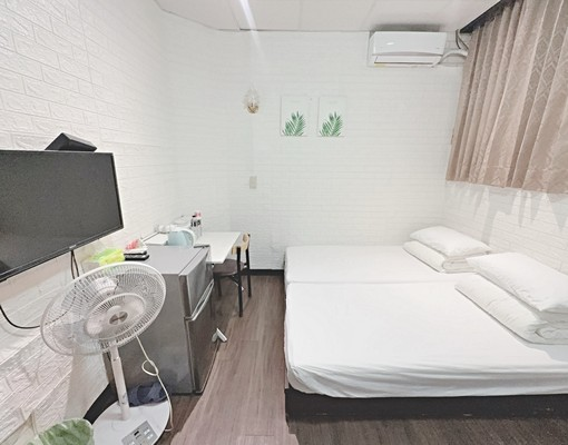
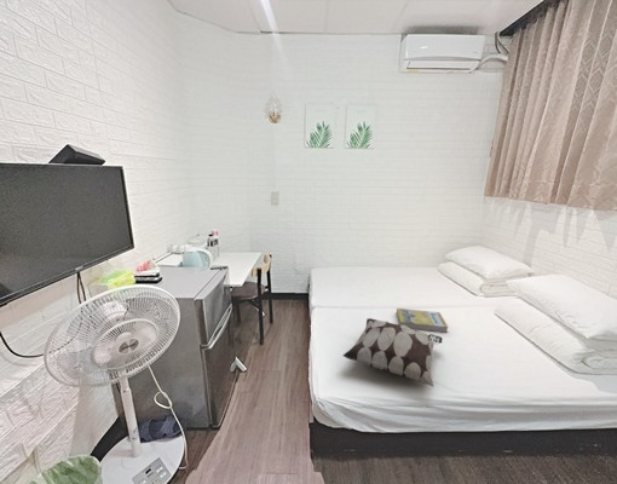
+ decorative pillow [342,317,444,387]
+ book [396,307,449,334]
